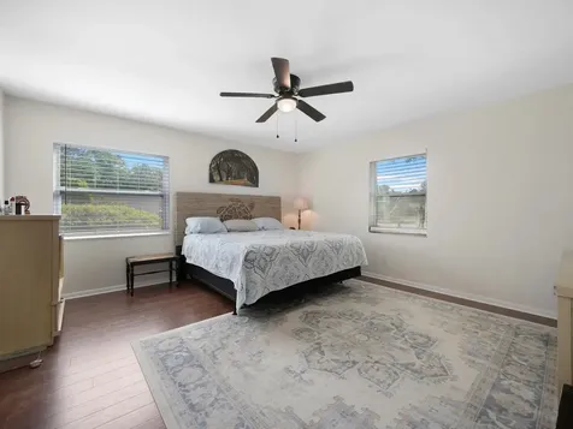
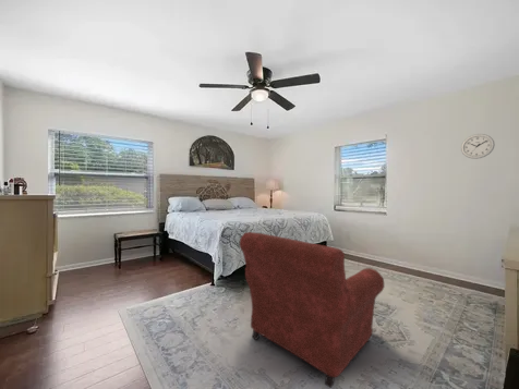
+ wall clock [460,133,496,160]
+ armchair [239,231,385,389]
